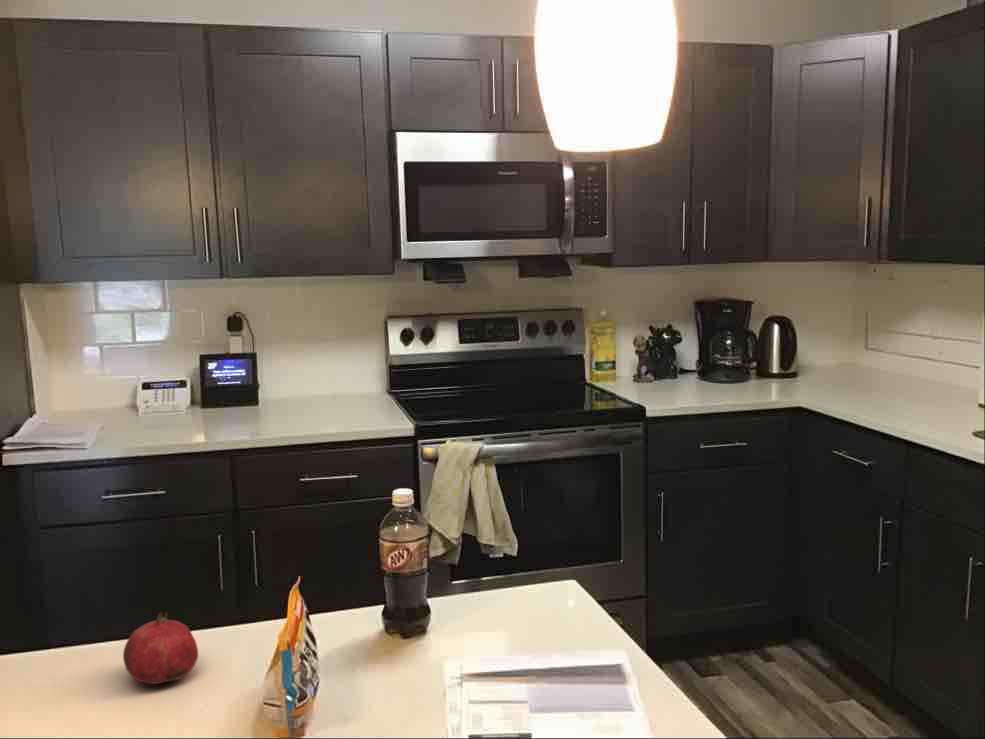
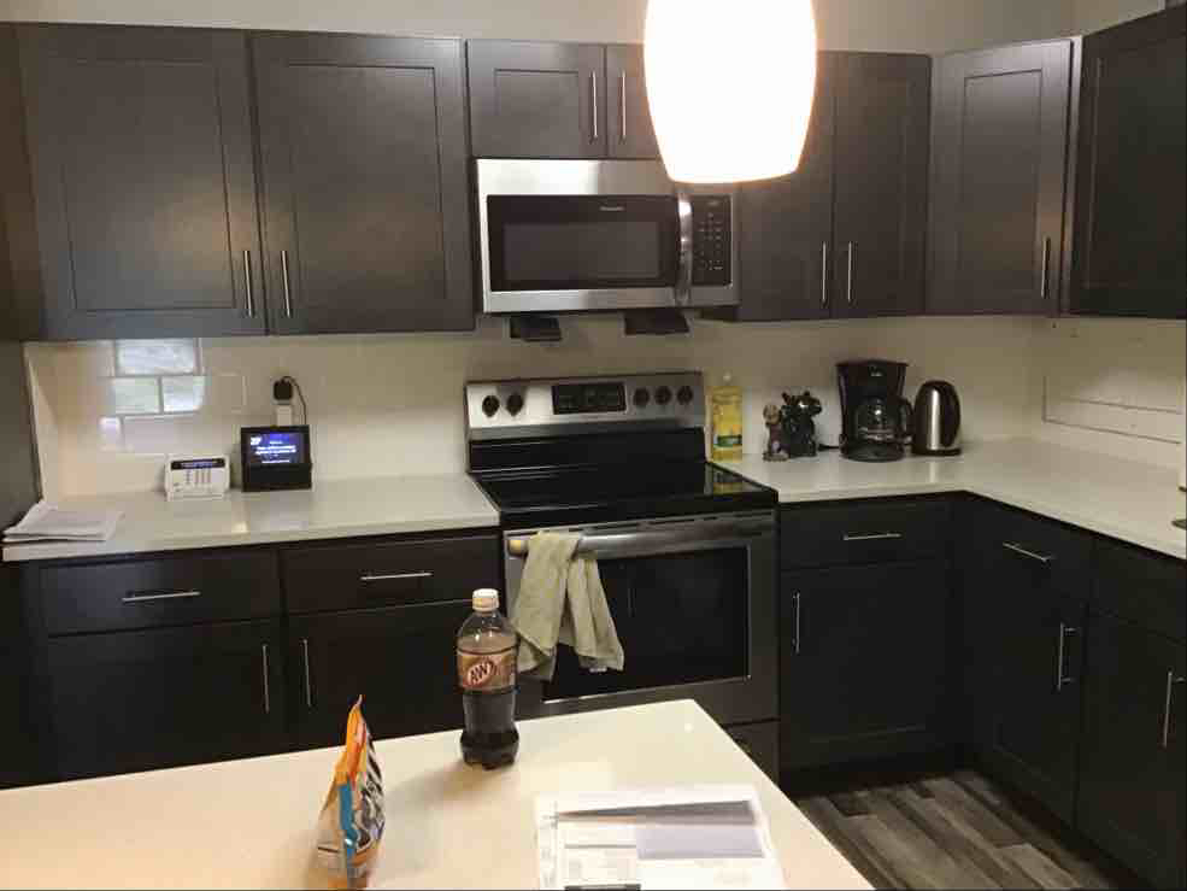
- fruit [122,611,199,685]
